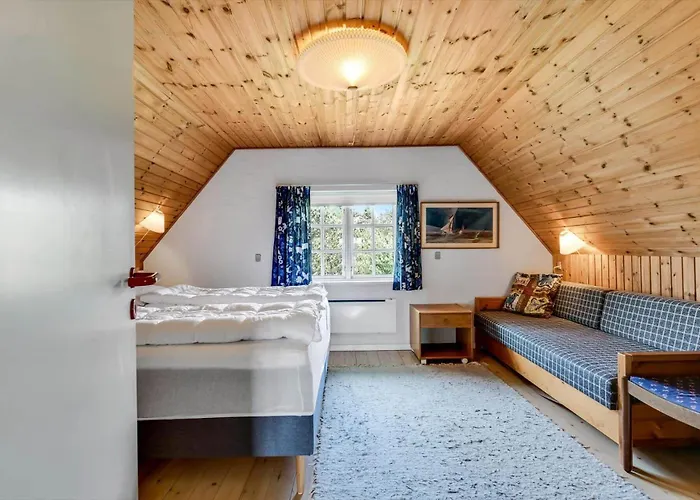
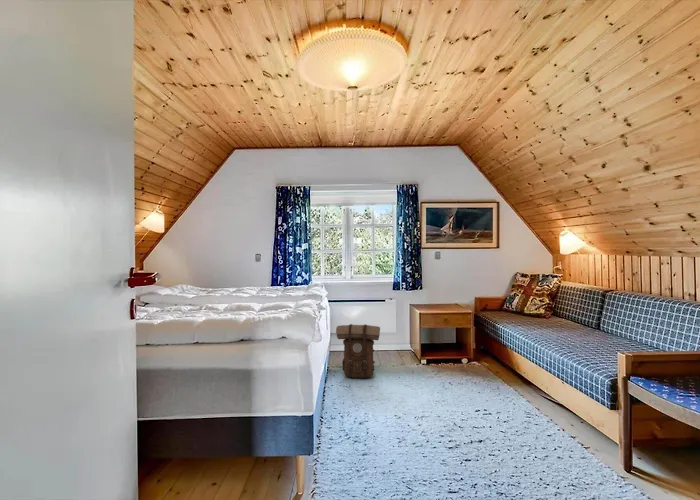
+ backpack [335,323,381,379]
